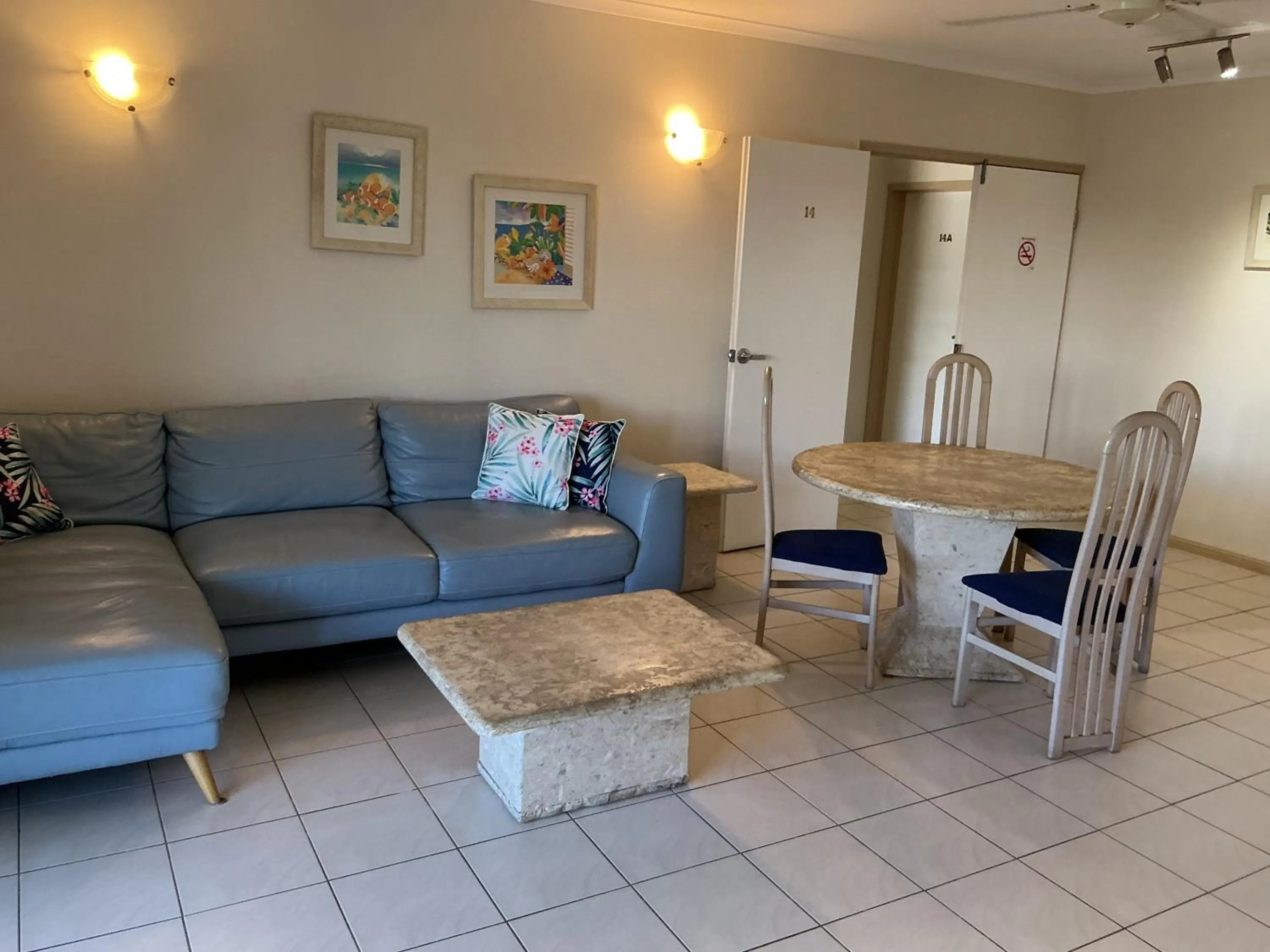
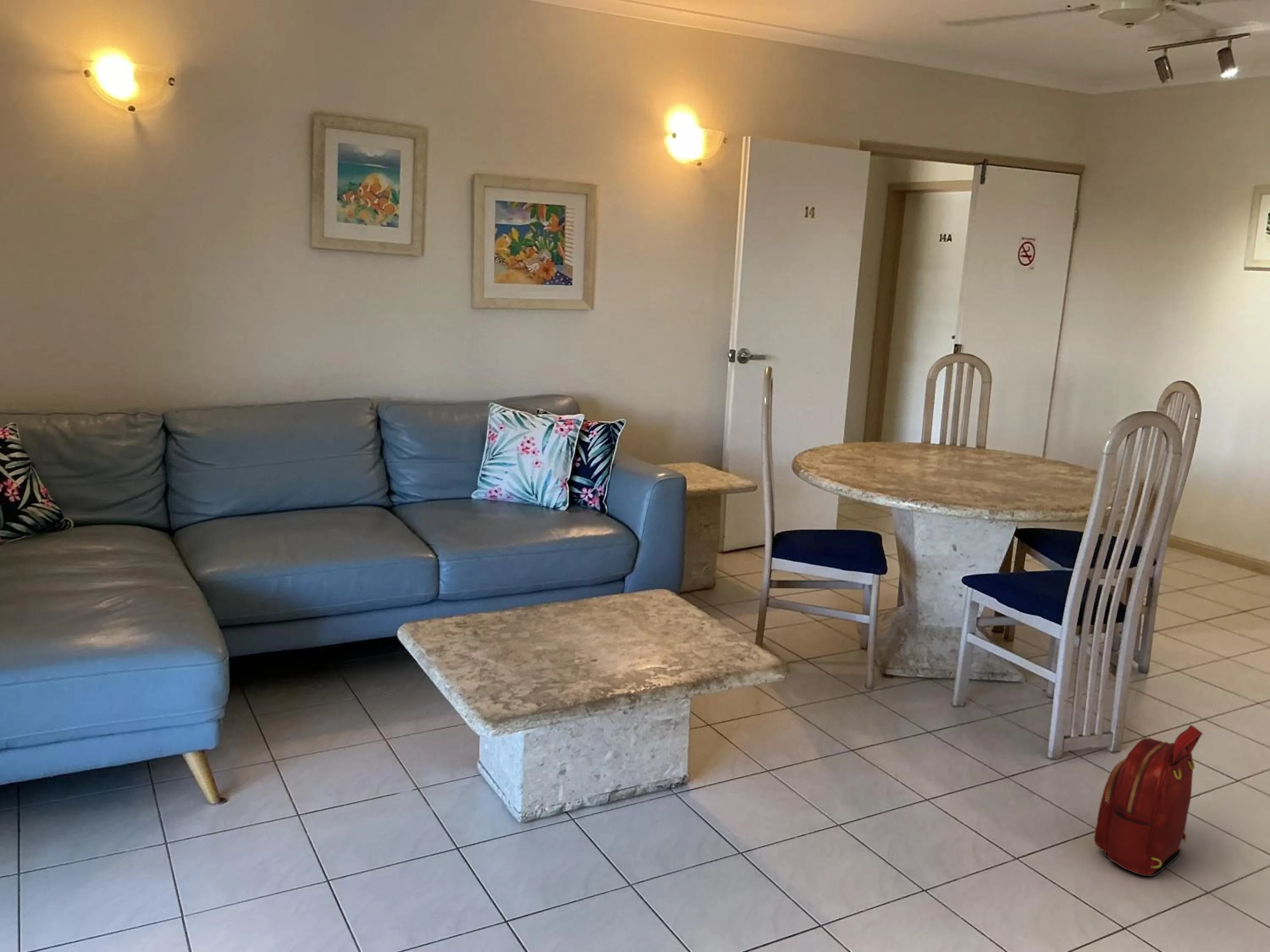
+ backpack [1093,724,1203,877]
